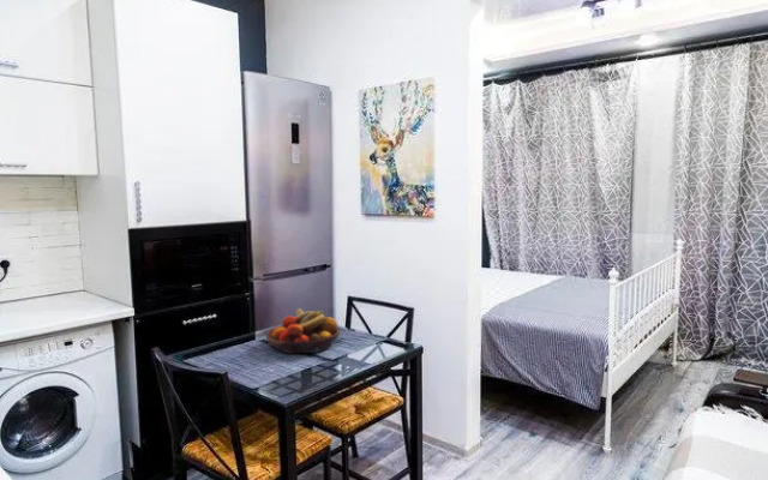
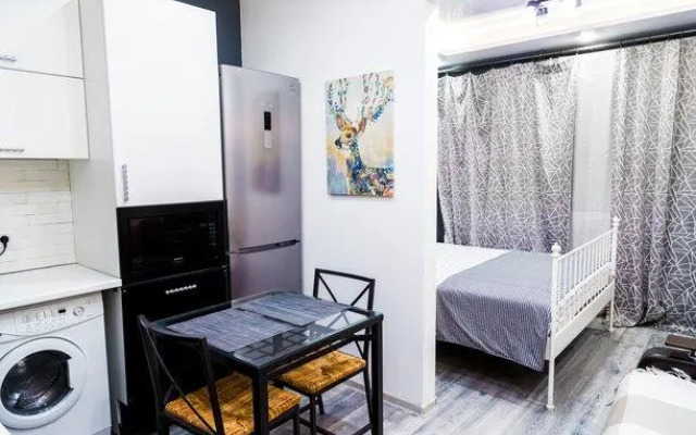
- fruit bowl [265,307,341,354]
